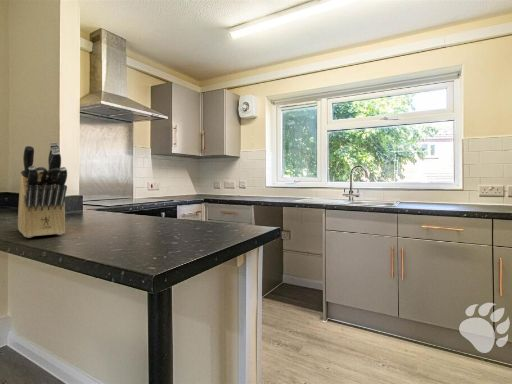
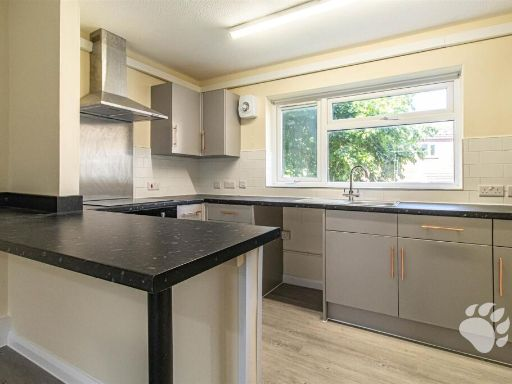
- knife block [17,141,68,239]
